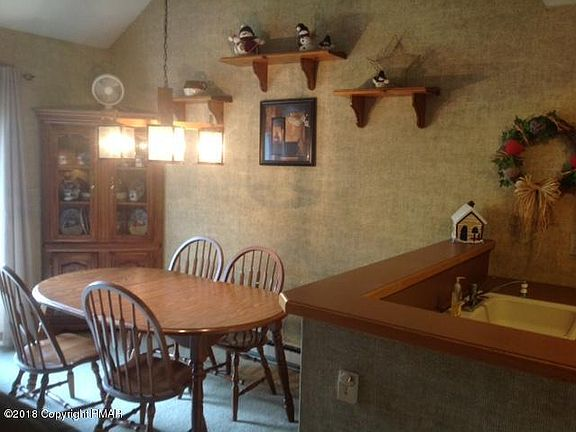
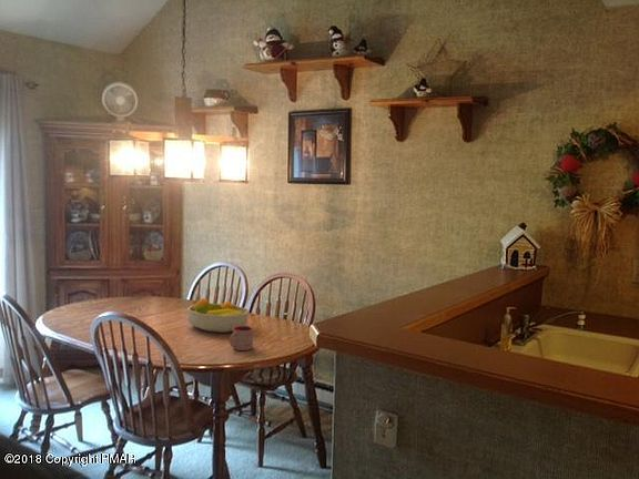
+ mug [229,325,254,351]
+ fruit bowl [186,297,250,334]
